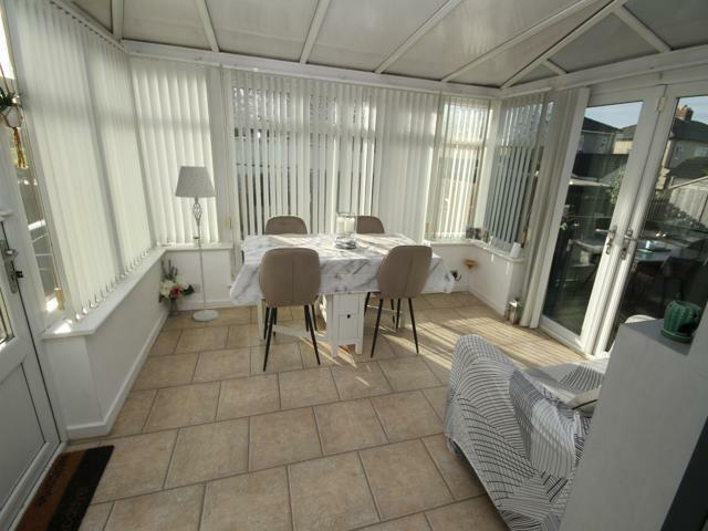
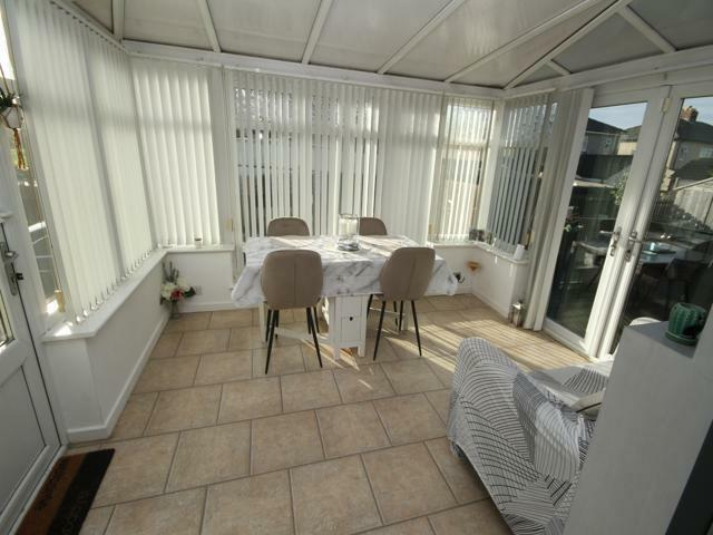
- floor lamp [174,165,219,322]
